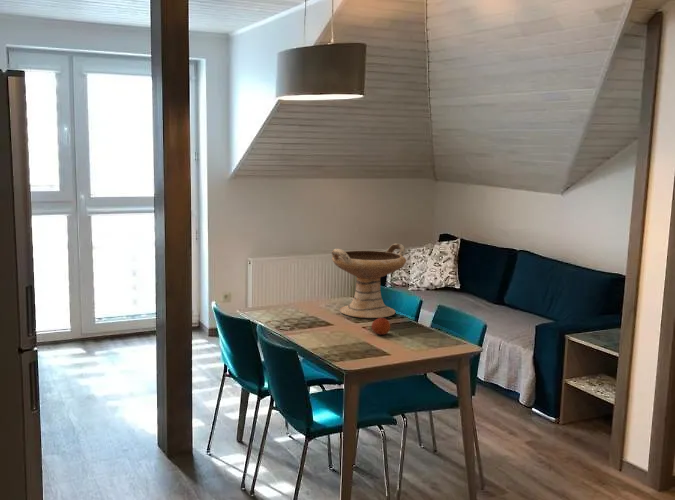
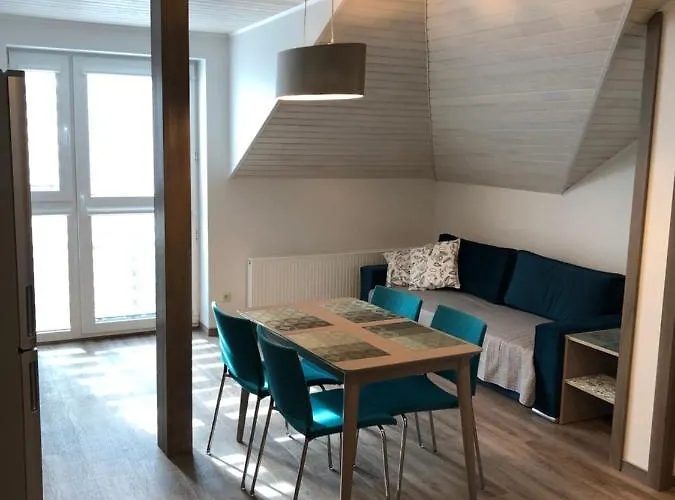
- decorative bowl [331,243,407,319]
- fruit [371,317,391,336]
